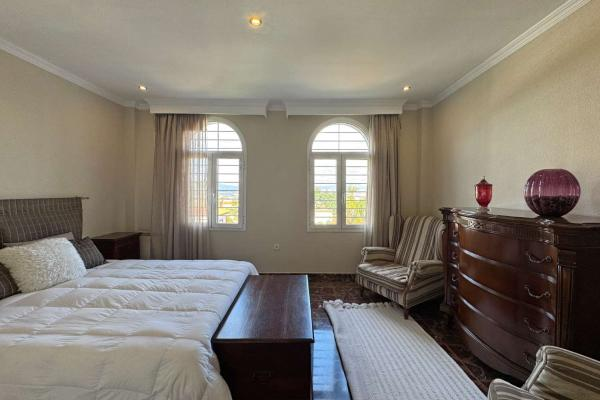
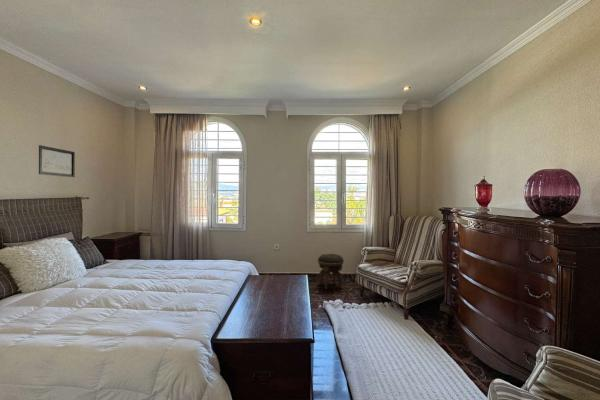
+ footstool [317,253,345,290]
+ wall art [38,144,76,178]
